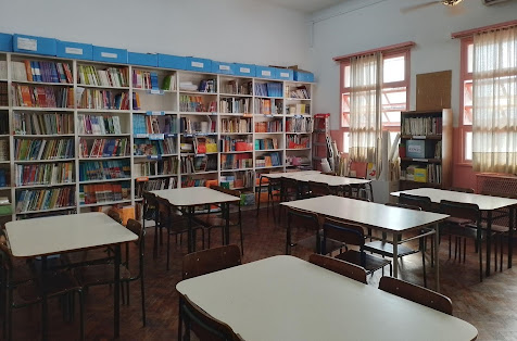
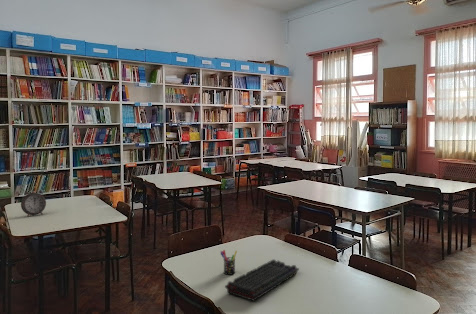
+ alarm clock [20,188,47,218]
+ pen holder [219,249,238,276]
+ keyboard [224,258,300,302]
